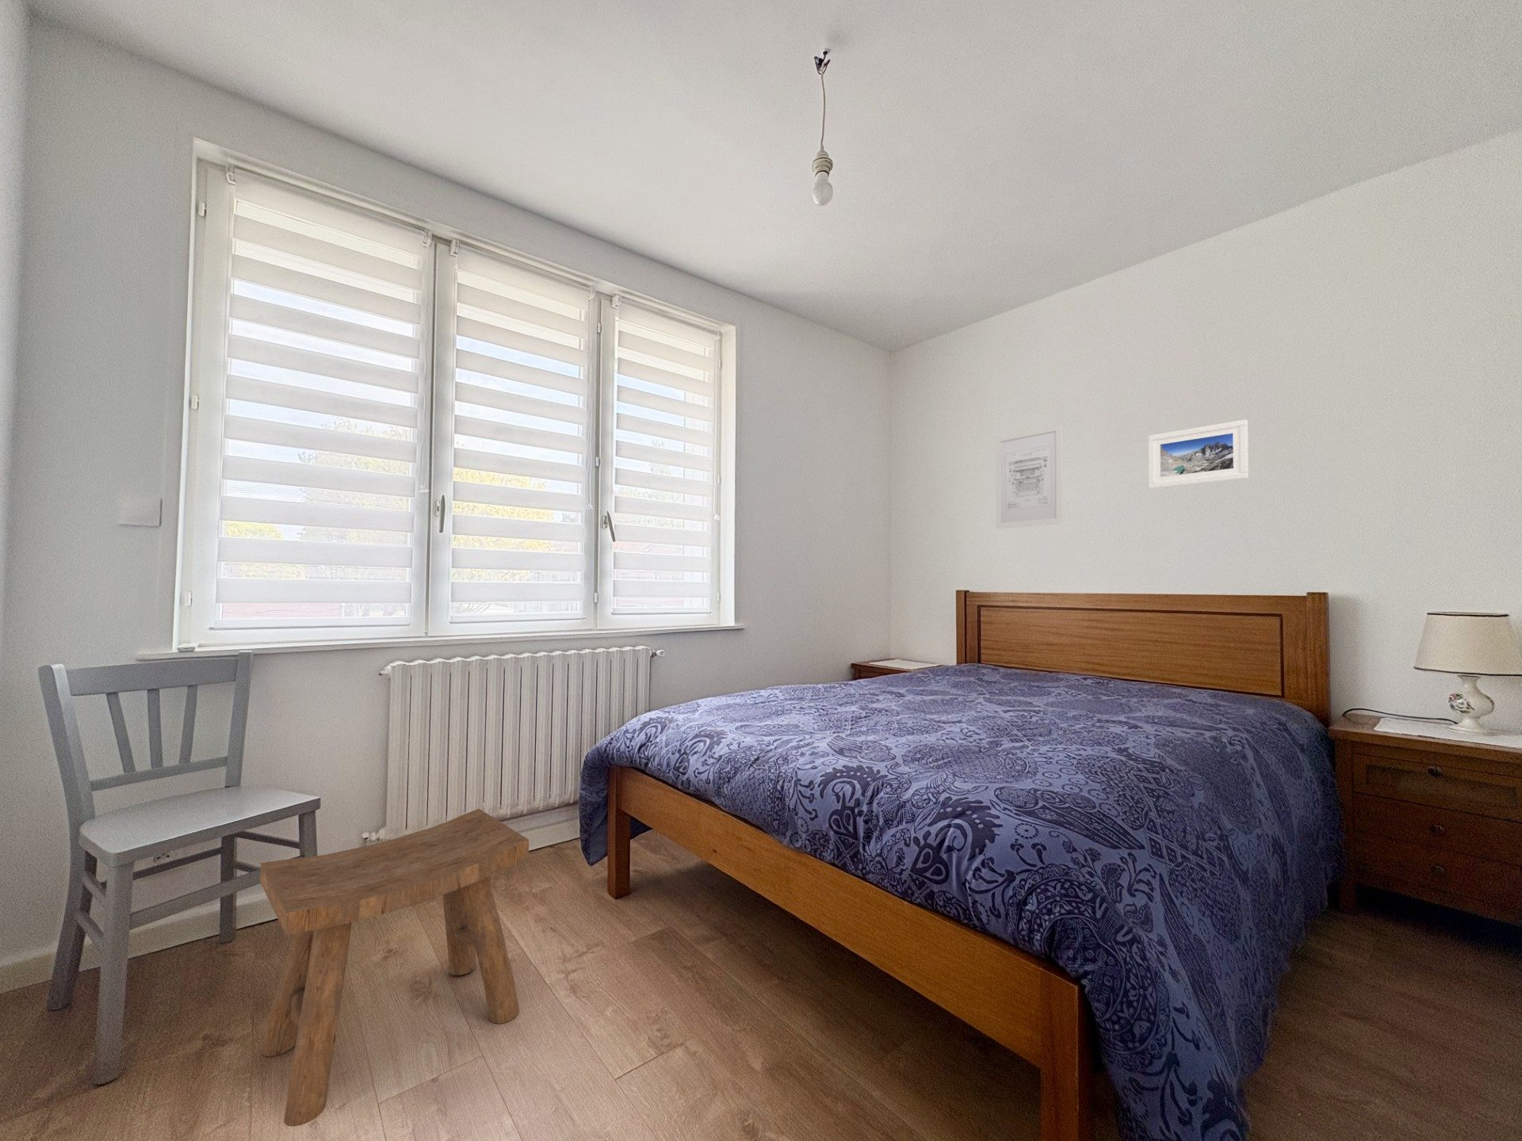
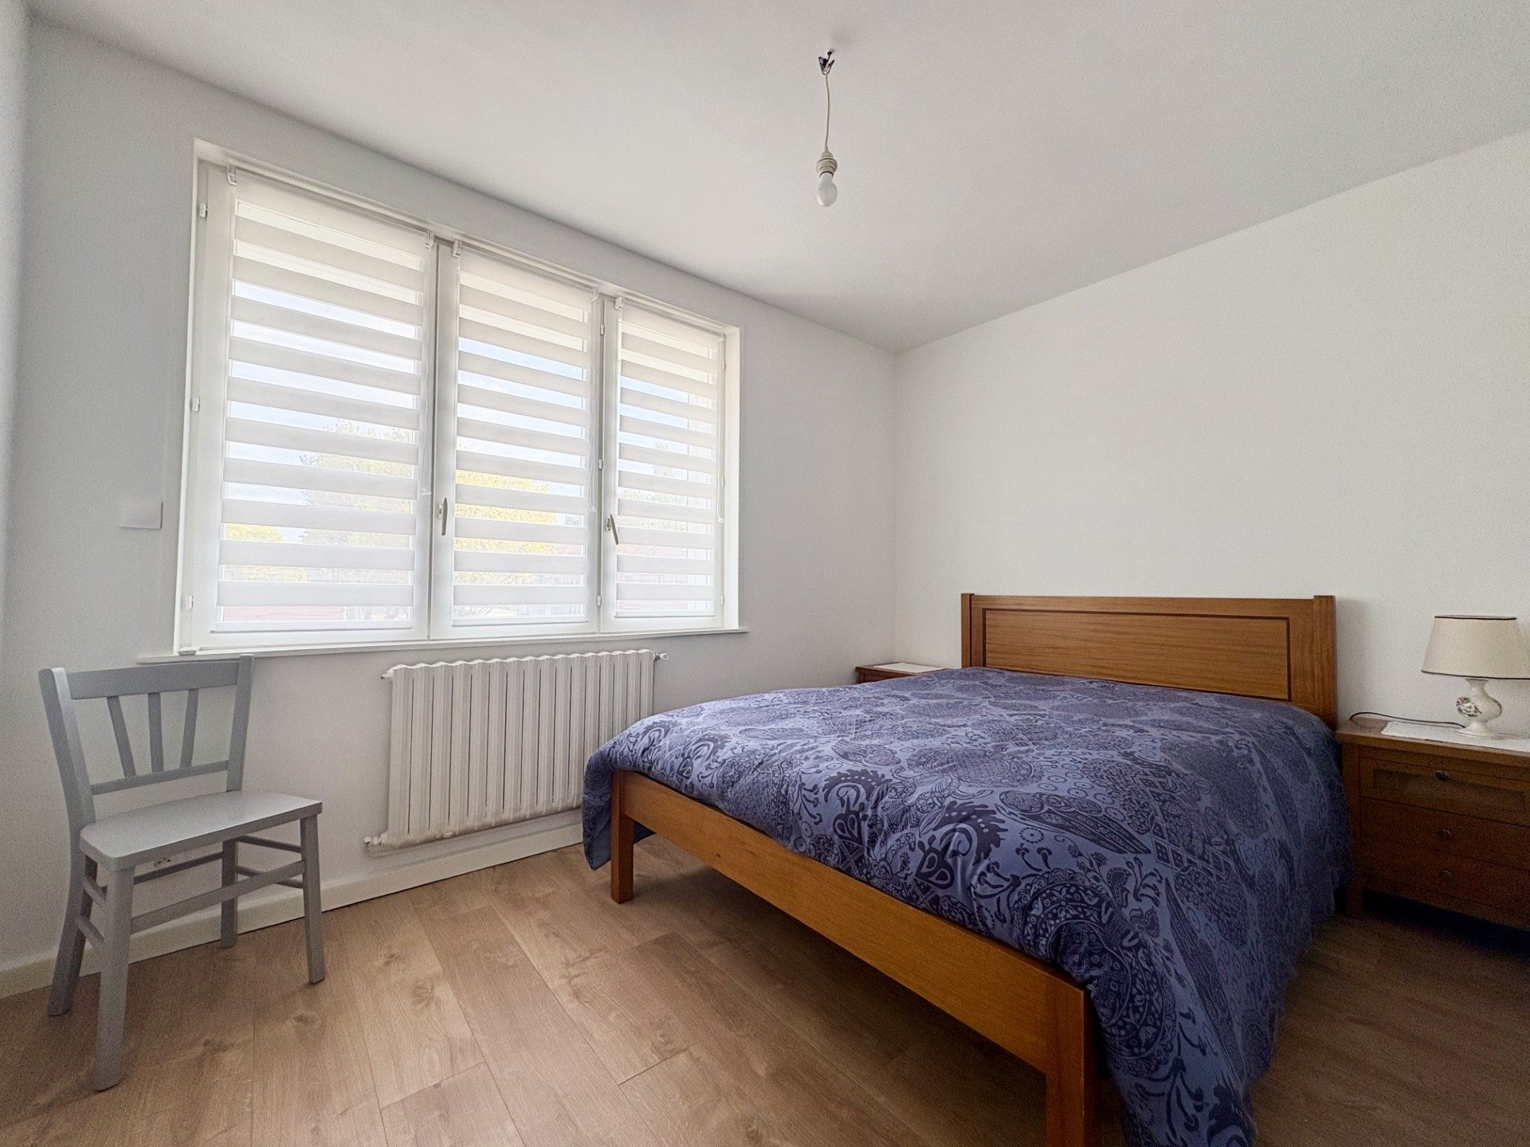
- stool [259,808,530,1128]
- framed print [1148,419,1249,490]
- wall art [995,423,1064,530]
